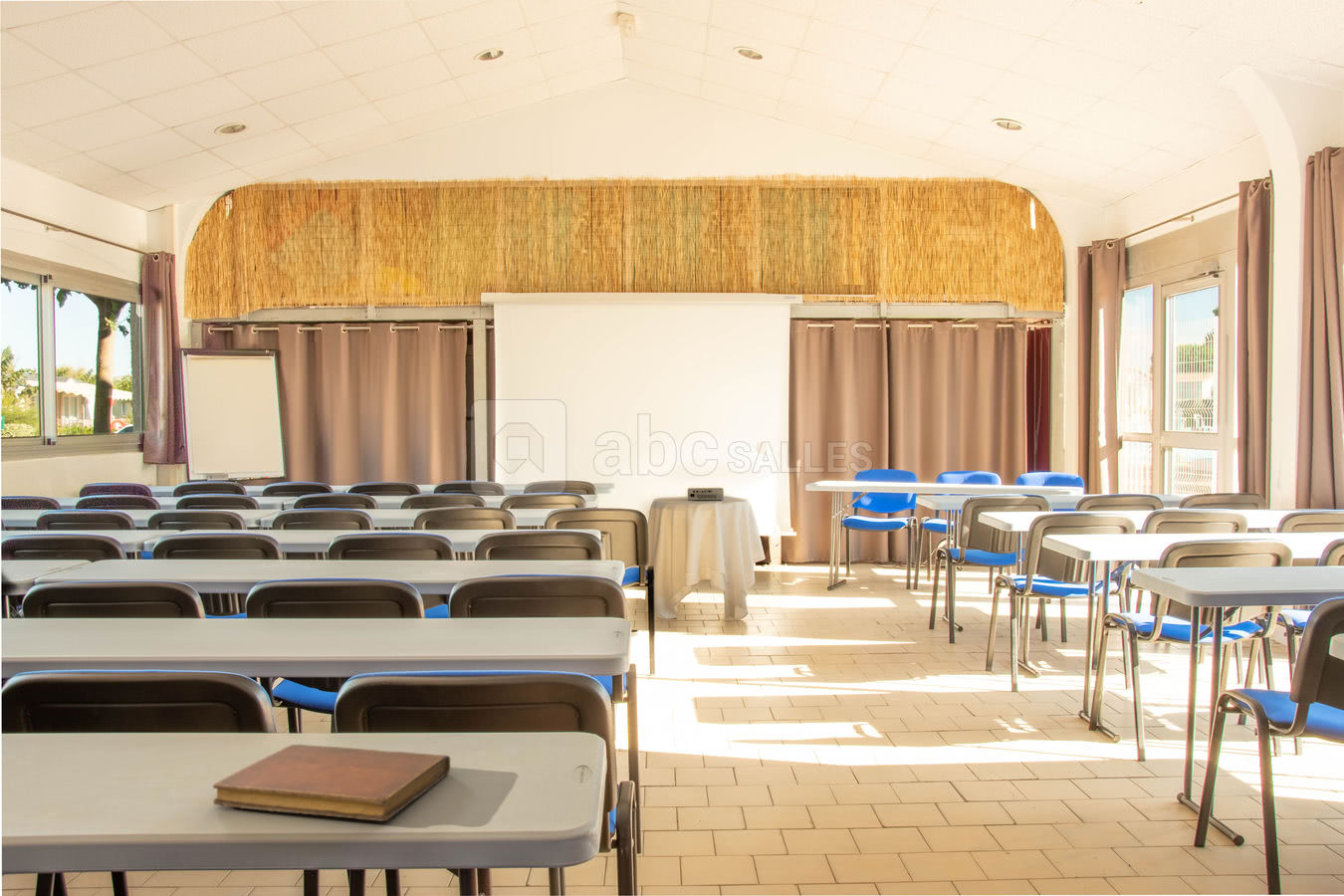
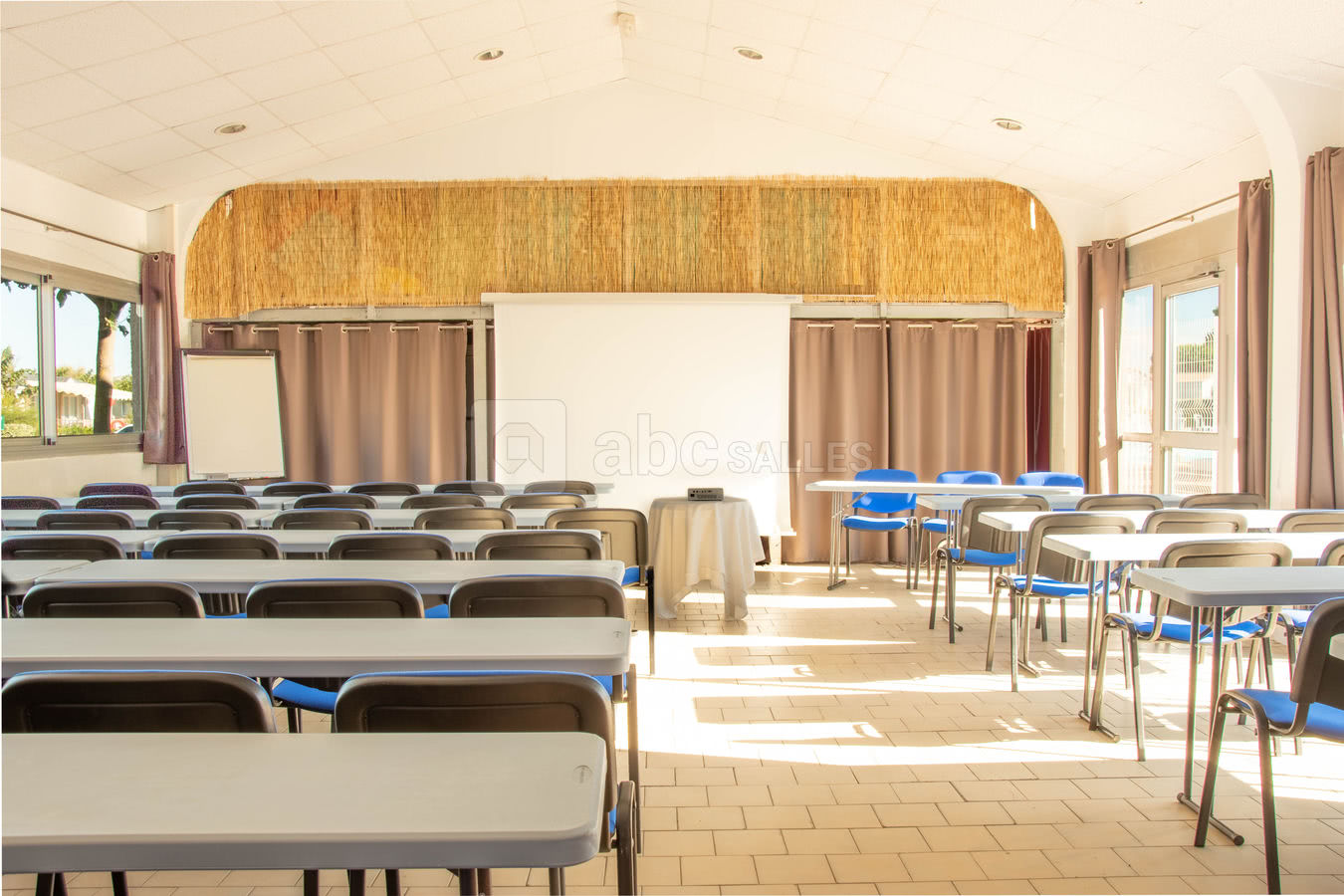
- notebook [212,744,451,822]
